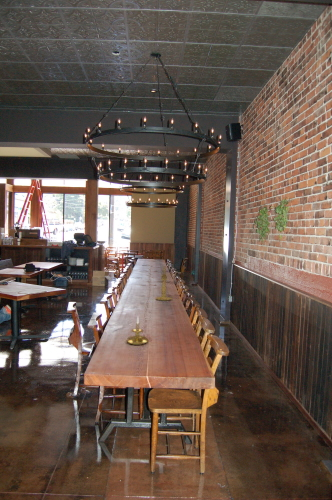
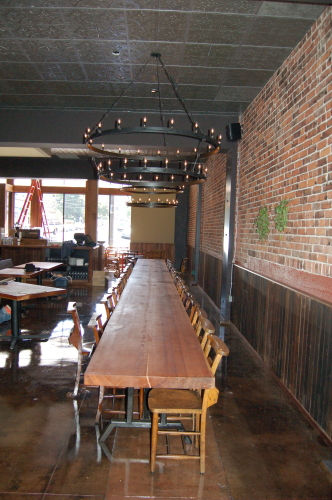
- candle holder [155,266,173,302]
- candle holder [125,316,149,346]
